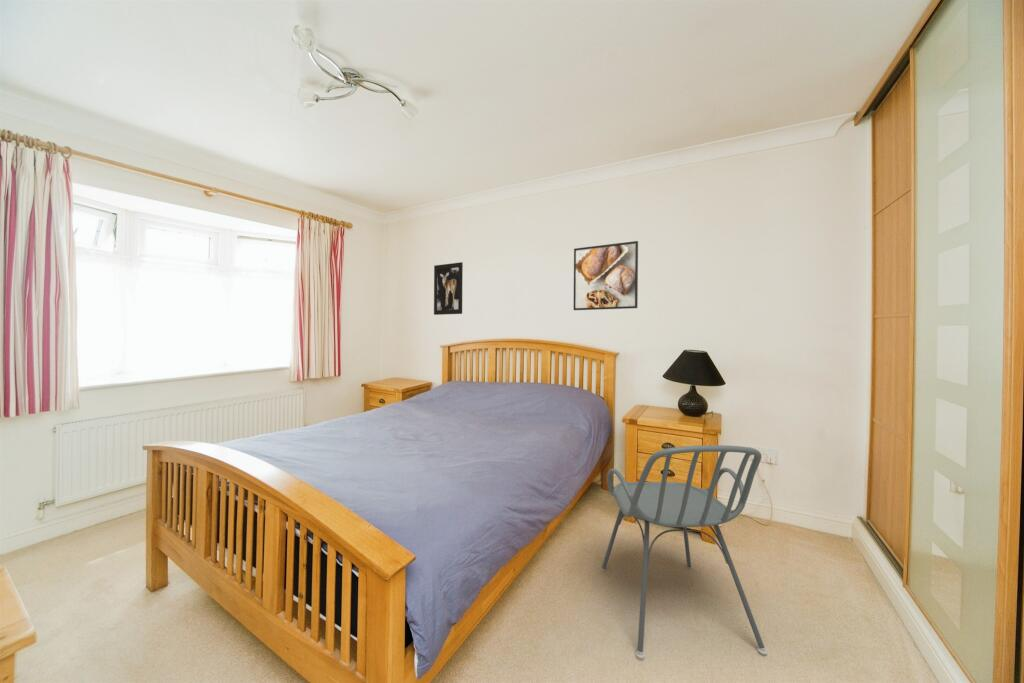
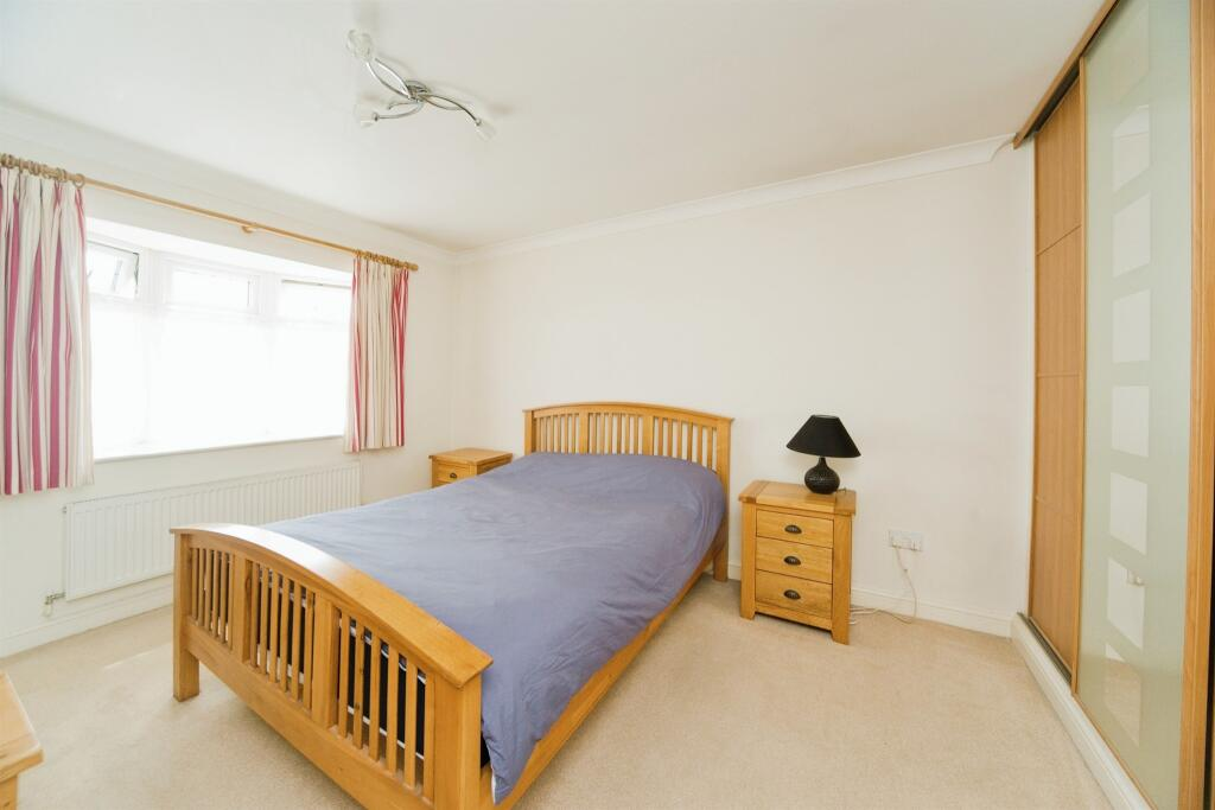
- wall art [433,261,464,316]
- chair [601,444,768,659]
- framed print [573,240,639,311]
